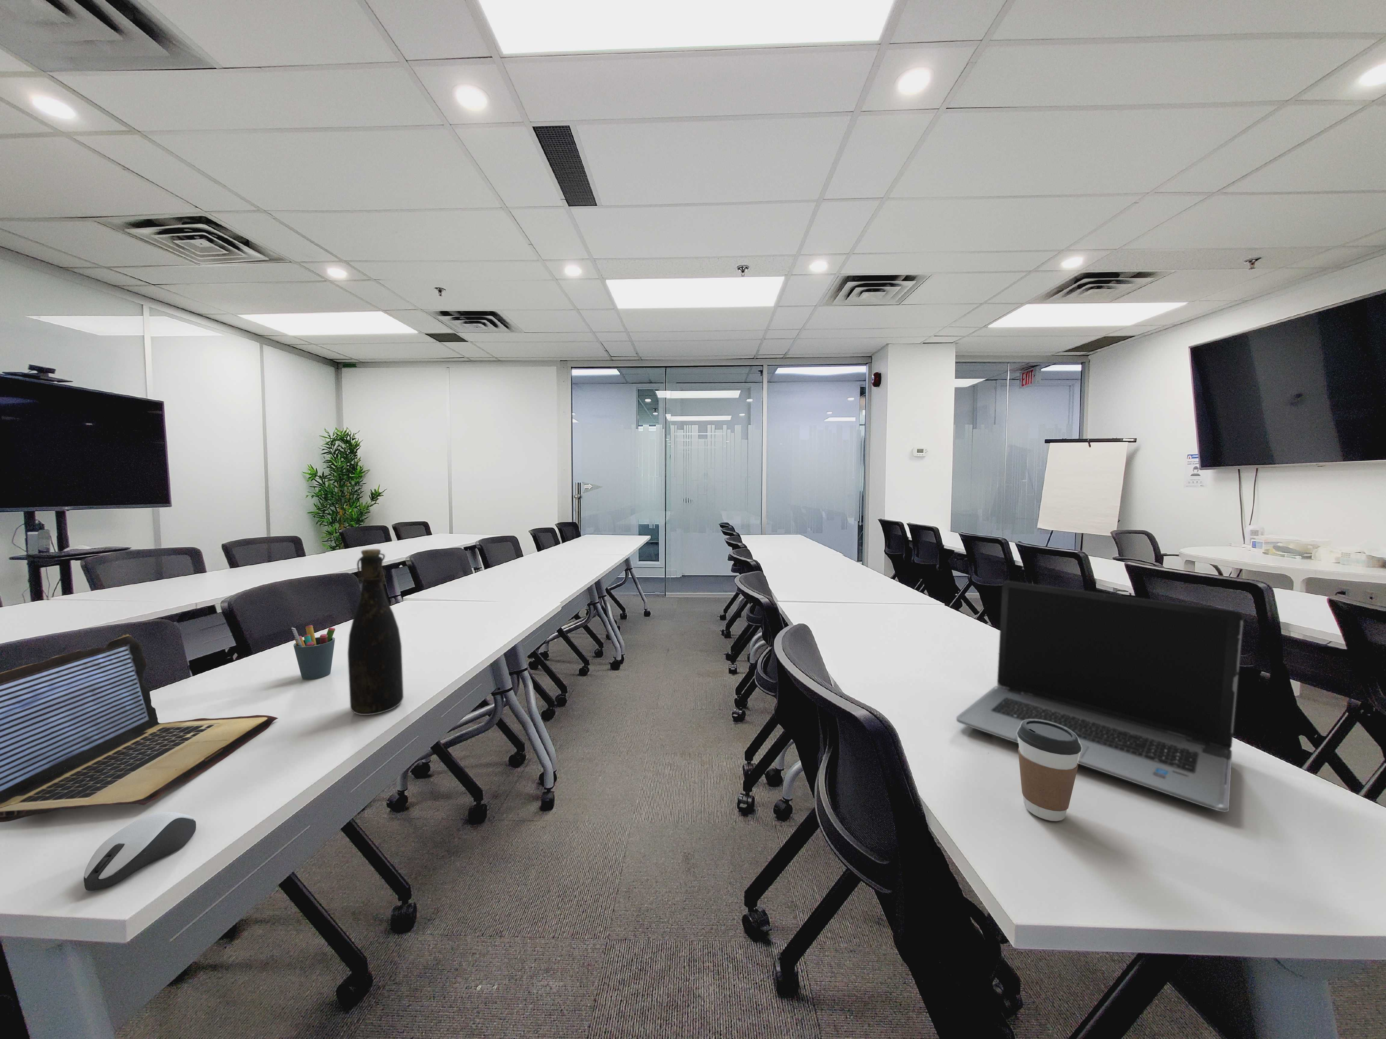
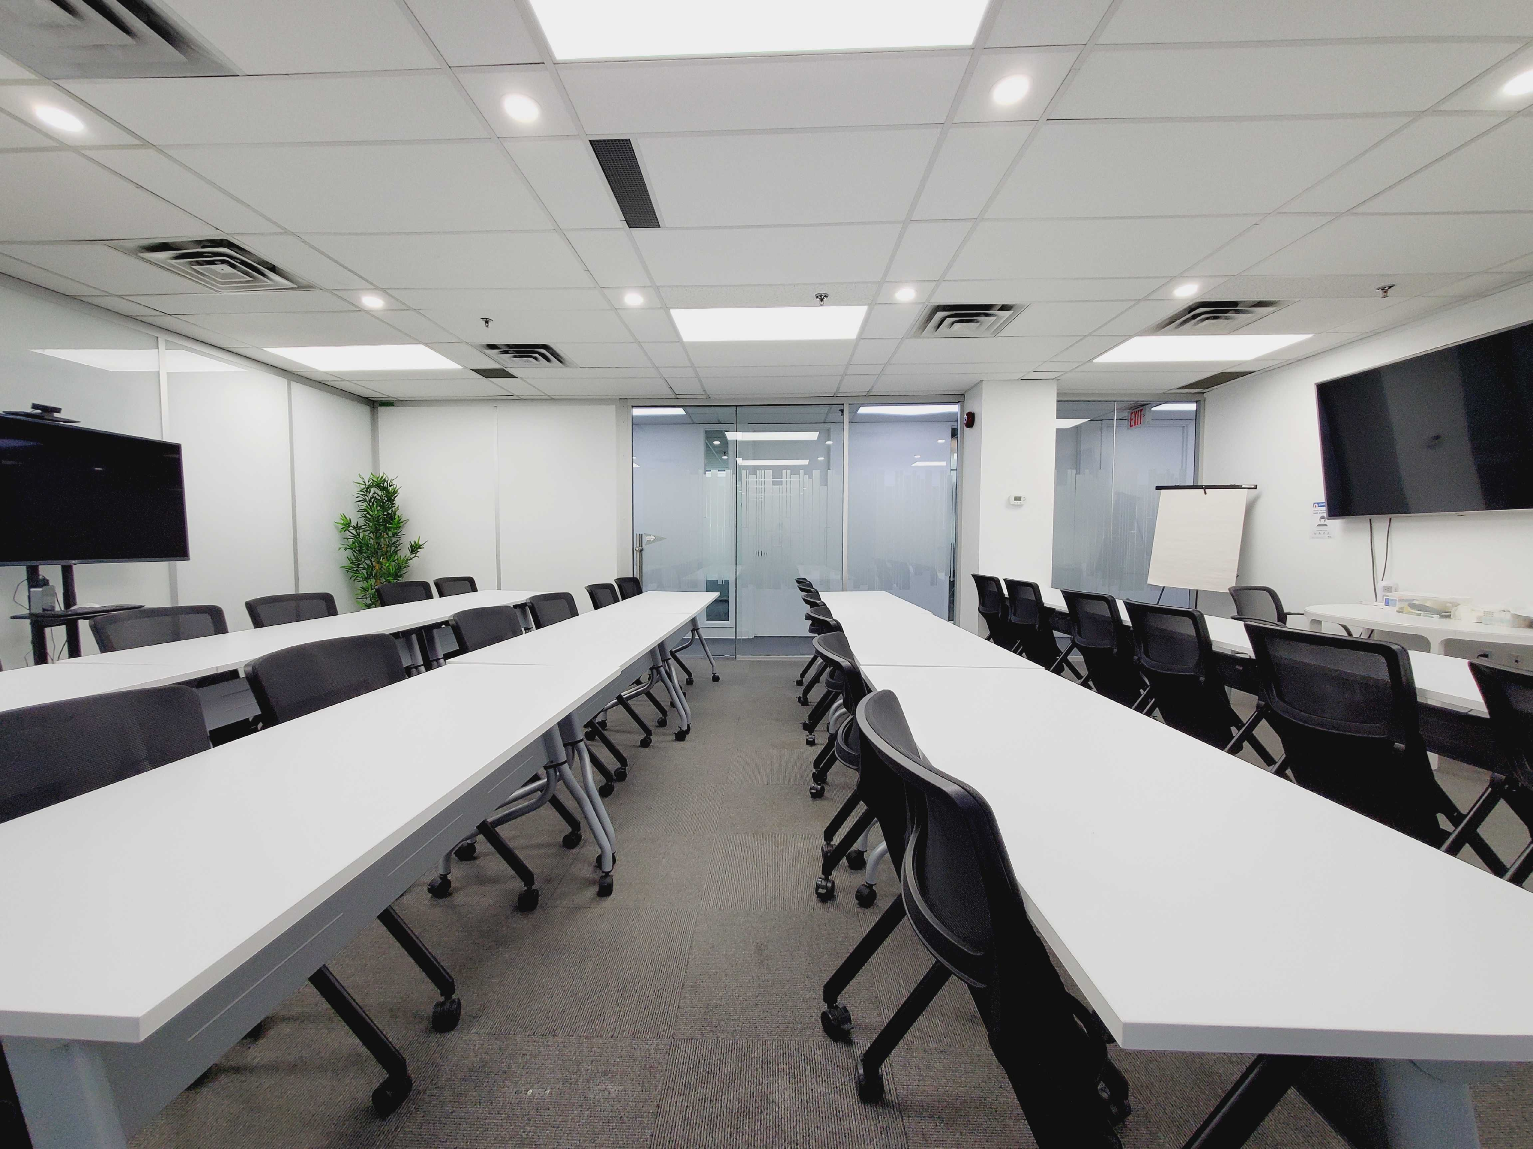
- laptop [0,634,278,823]
- bottle [347,549,404,715]
- coffee cup [1017,719,1082,822]
- pen holder [291,625,336,680]
- laptop computer [956,581,1244,812]
- computer mouse [83,812,196,892]
